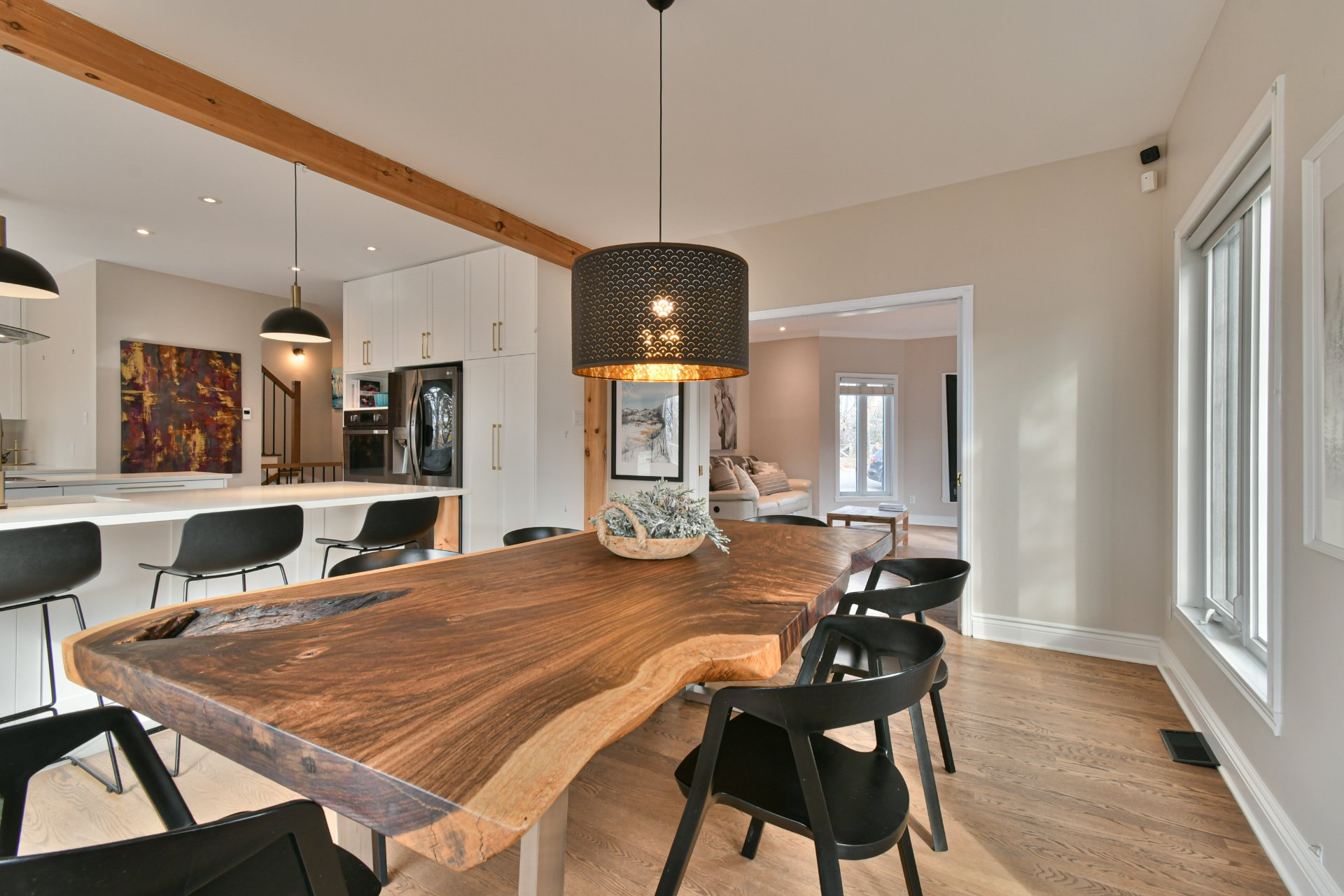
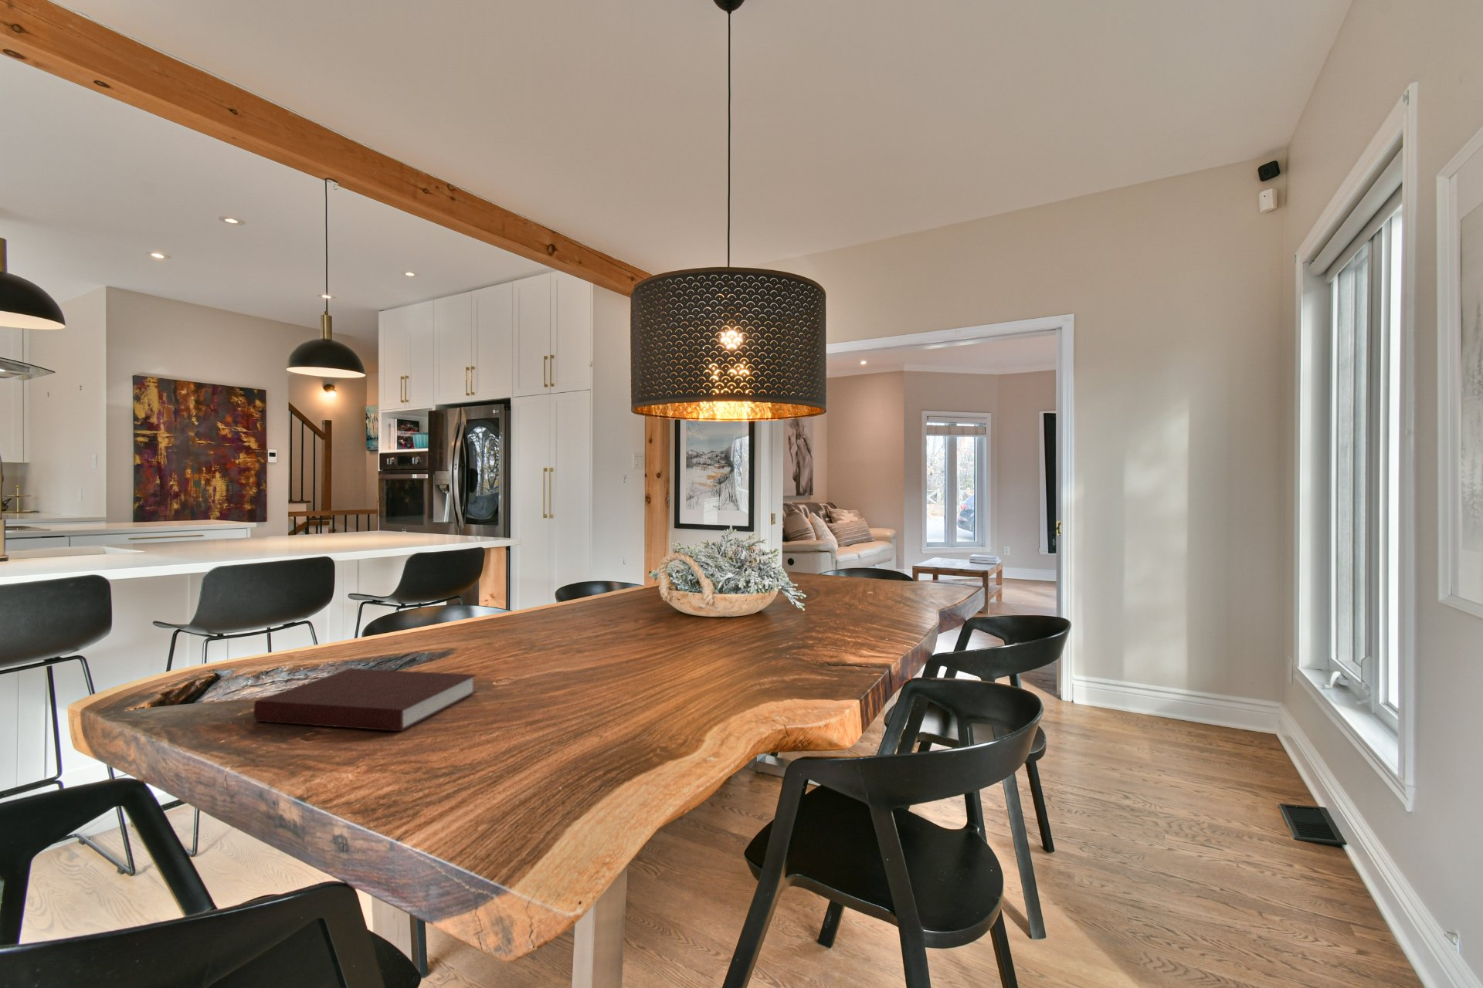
+ notebook [253,667,478,732]
